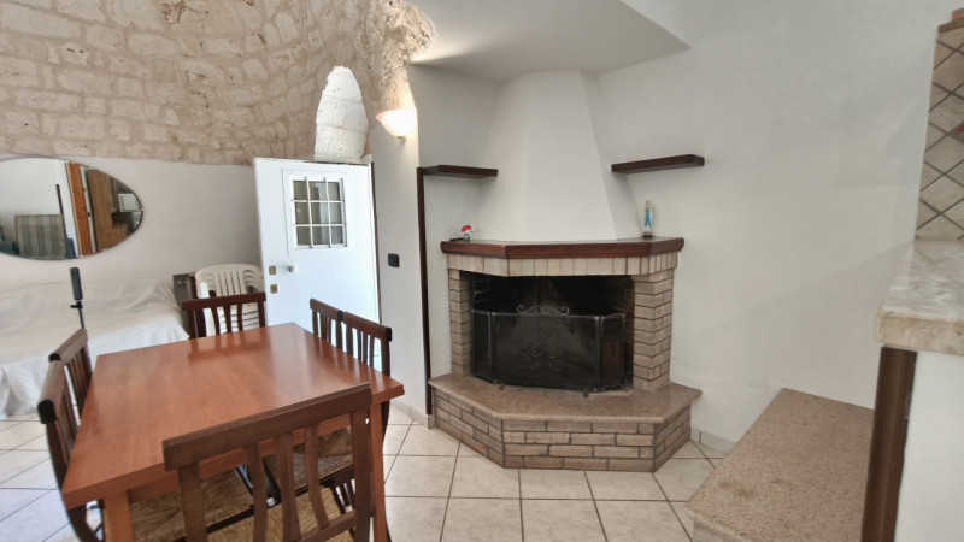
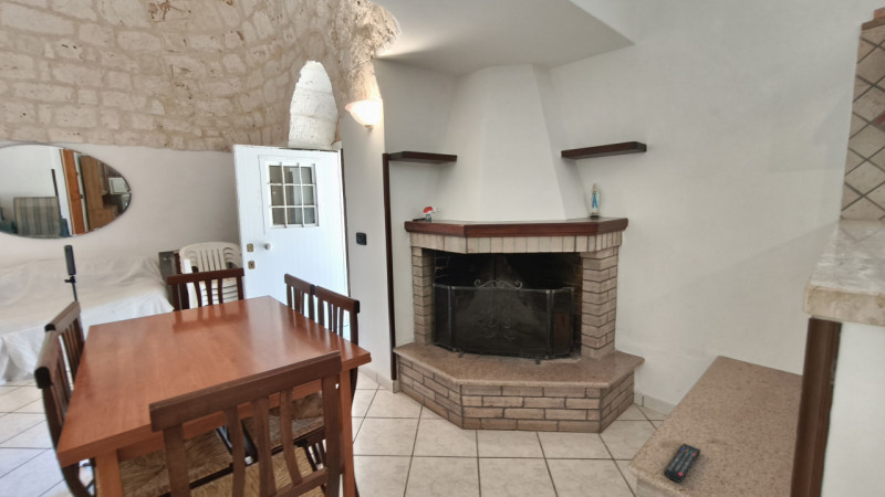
+ remote control [663,442,702,484]
